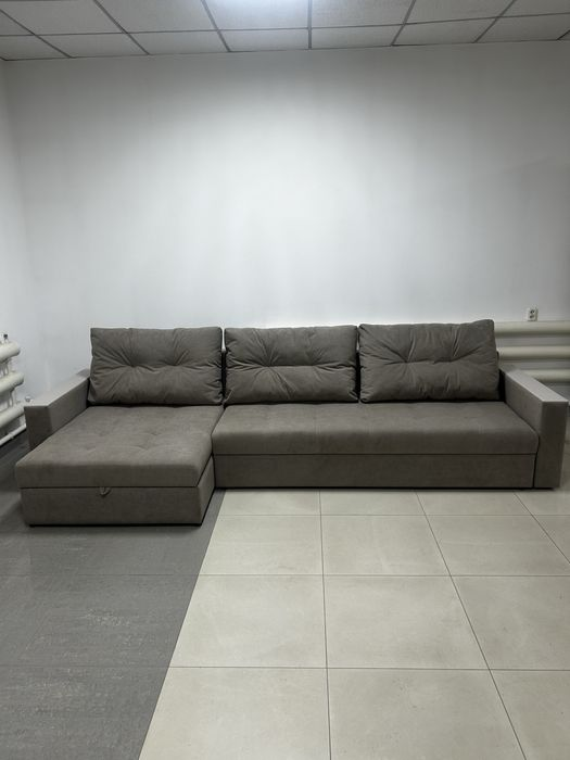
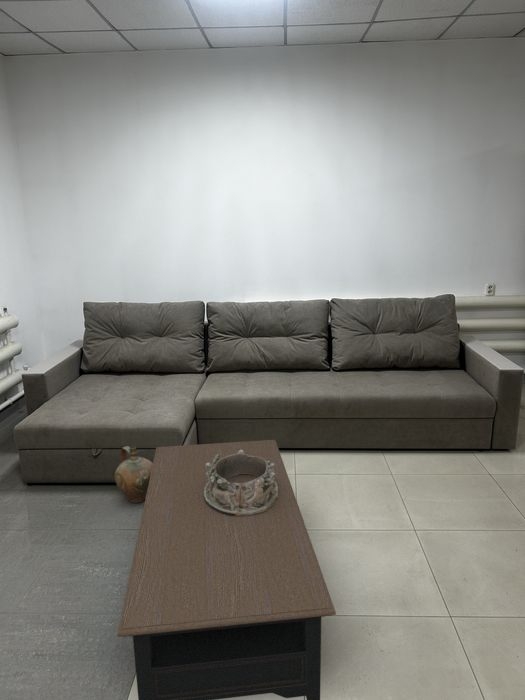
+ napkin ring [203,450,278,516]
+ coffee table [116,439,337,700]
+ ceramic jug [114,445,153,504]
